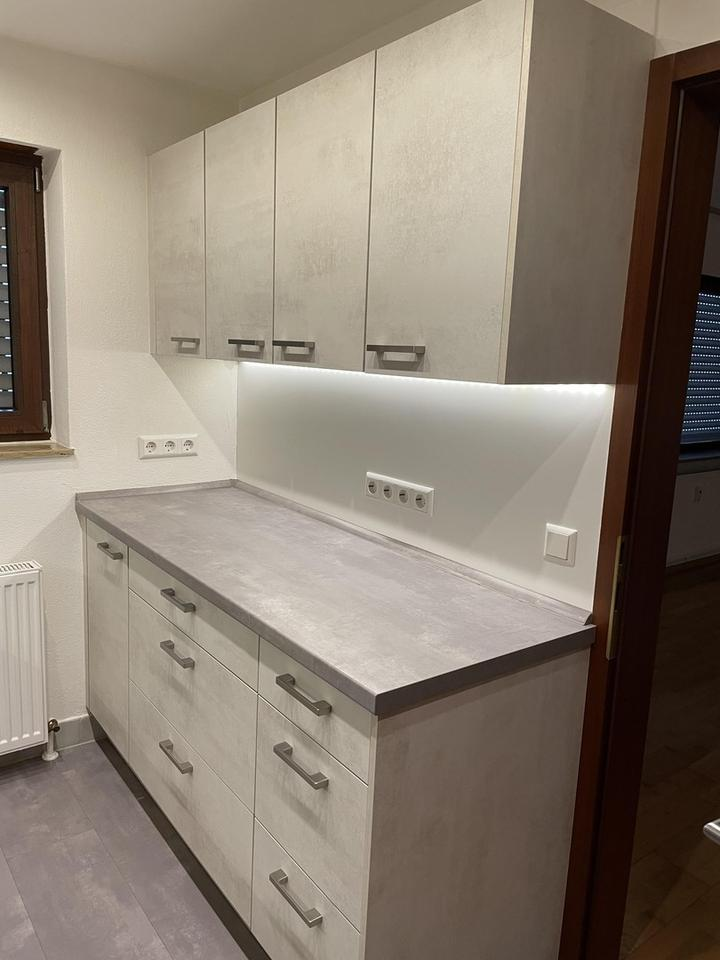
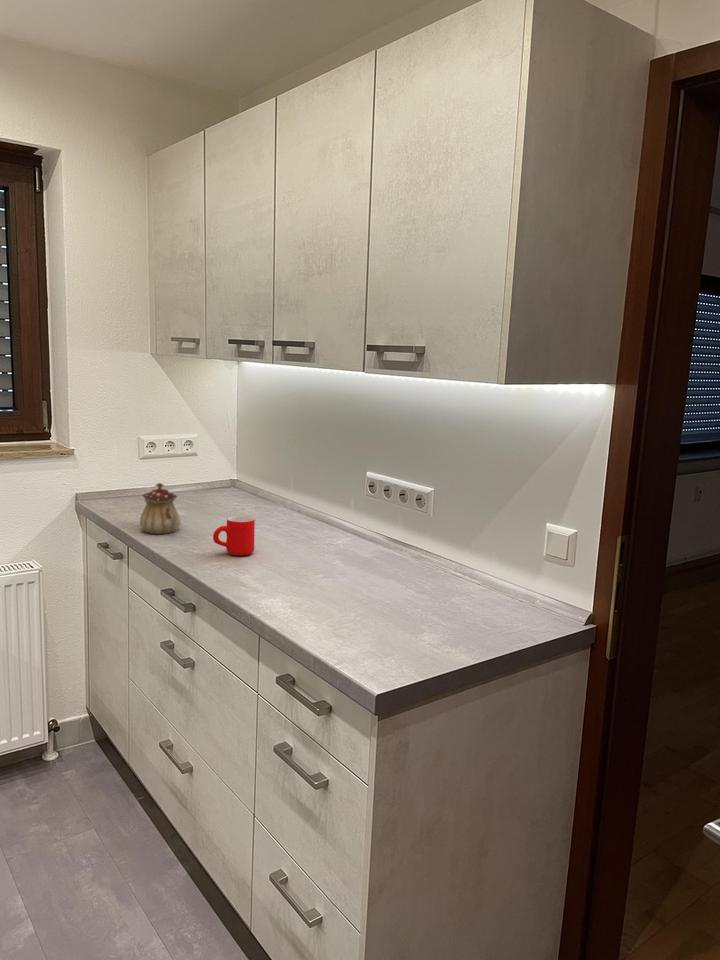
+ mug [212,515,256,557]
+ teapot [139,482,181,535]
